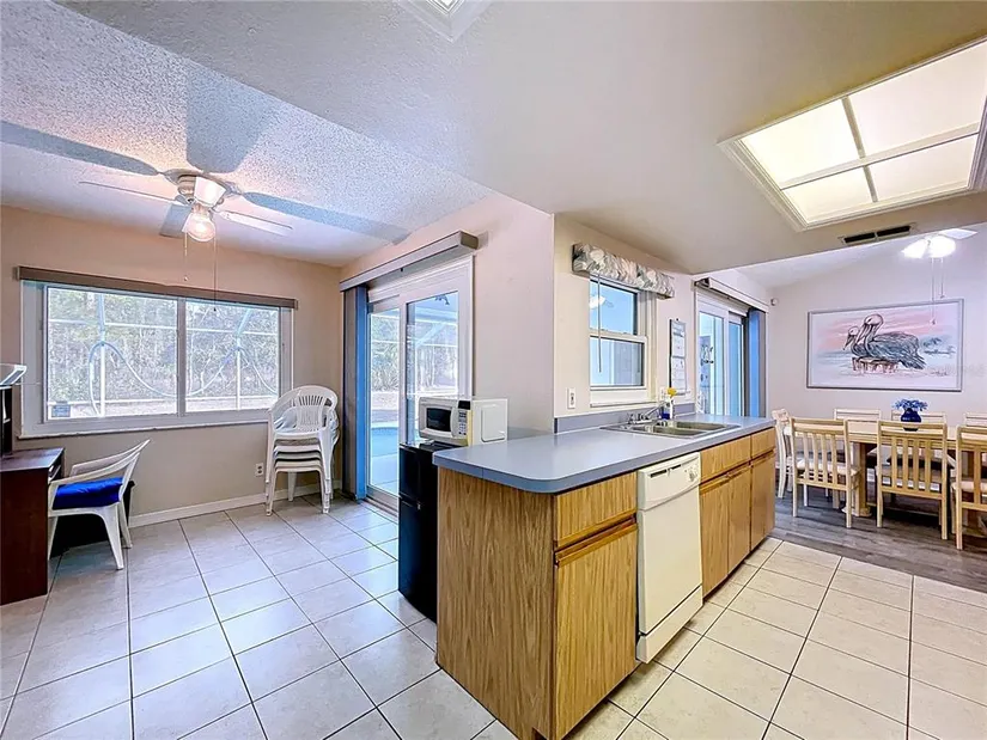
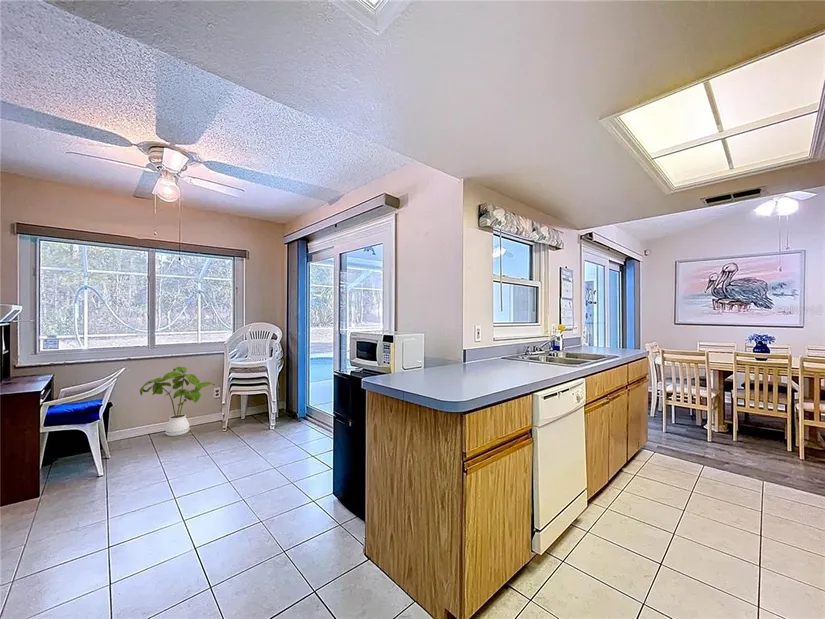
+ house plant [139,366,216,437]
